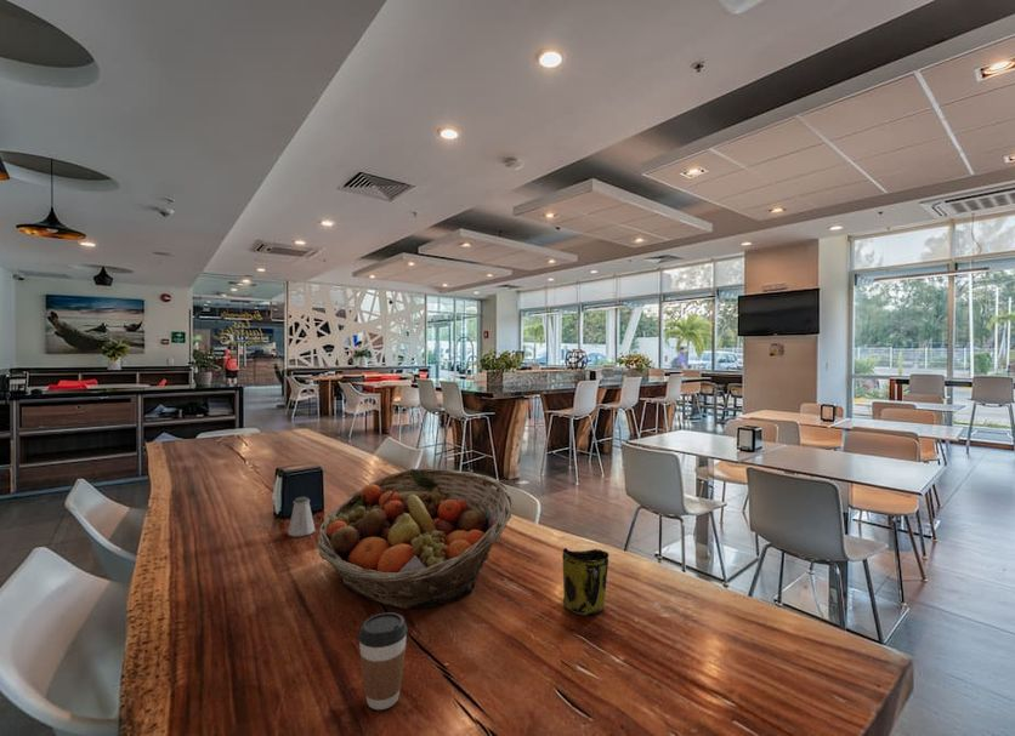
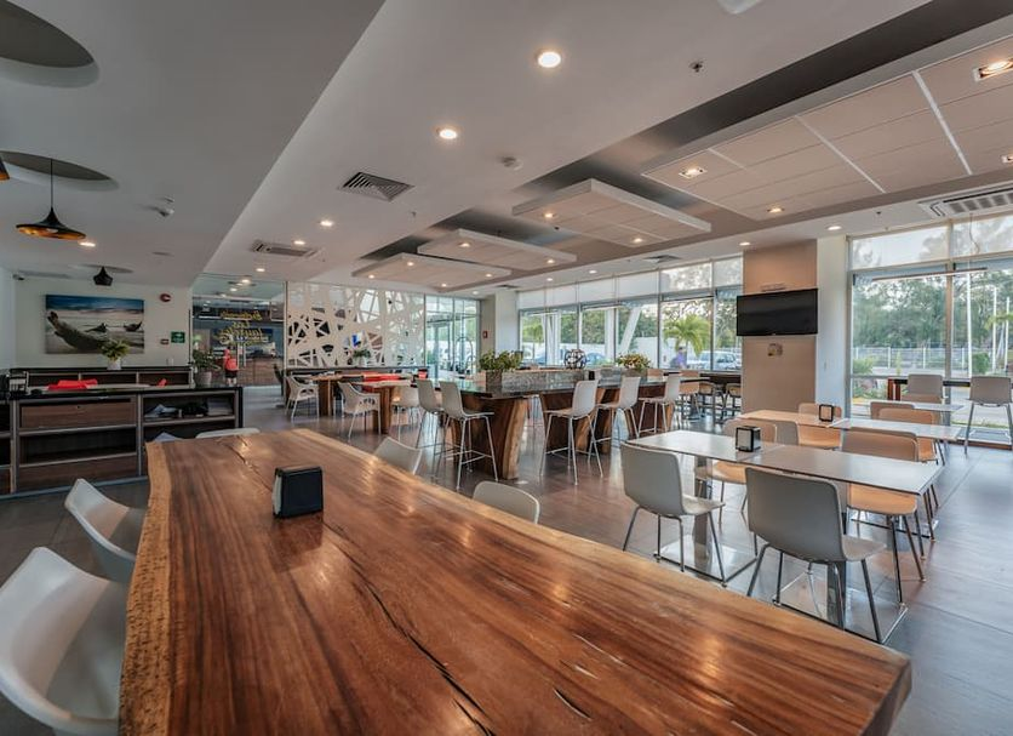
- saltshaker [287,496,316,537]
- fruit basket [316,467,514,610]
- mug [561,547,609,616]
- coffee cup [357,611,409,711]
